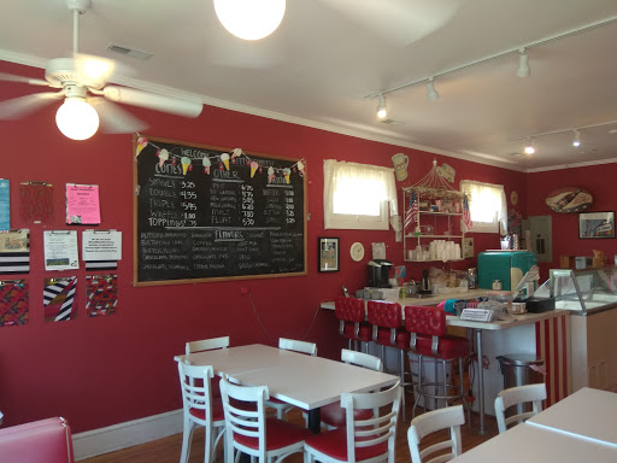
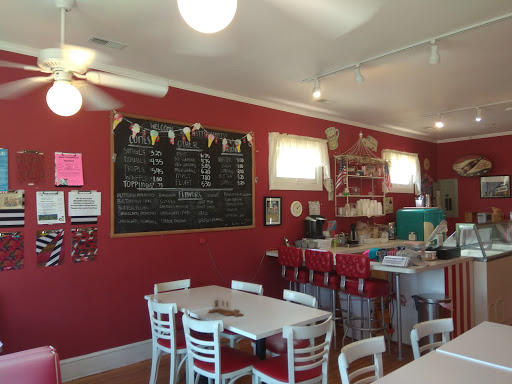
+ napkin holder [207,294,245,317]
